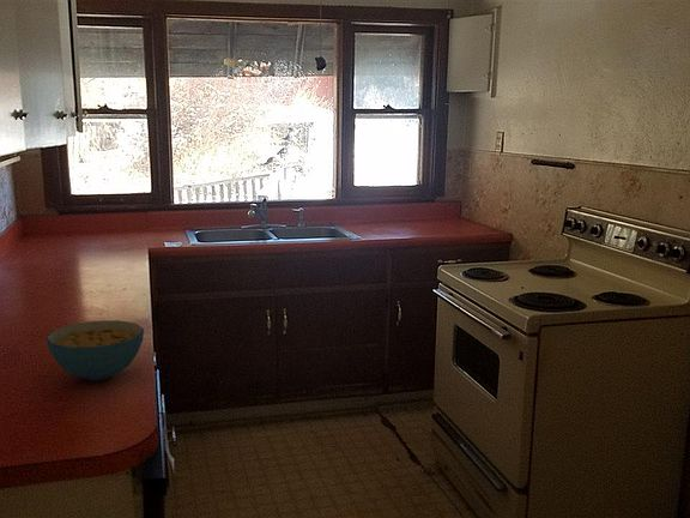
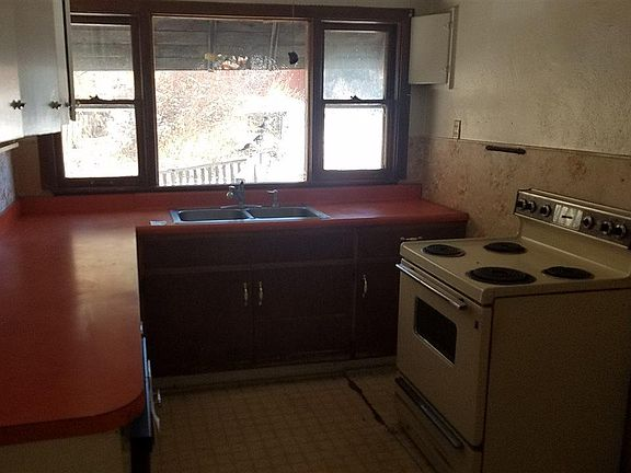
- cereal bowl [46,319,145,381]
